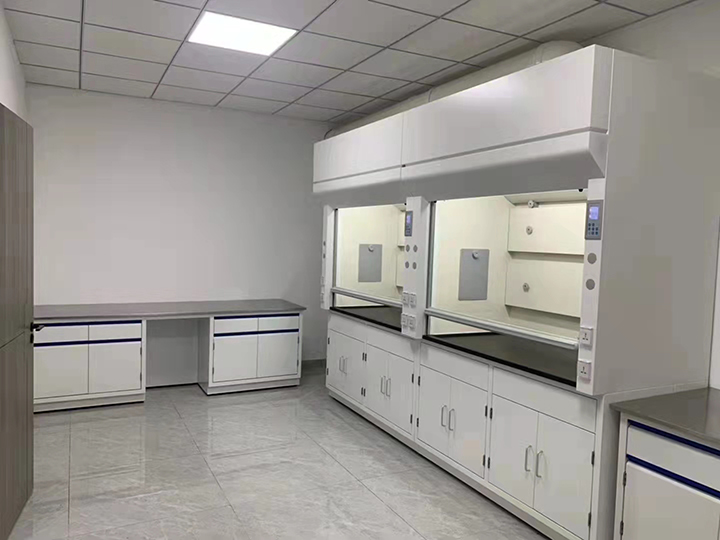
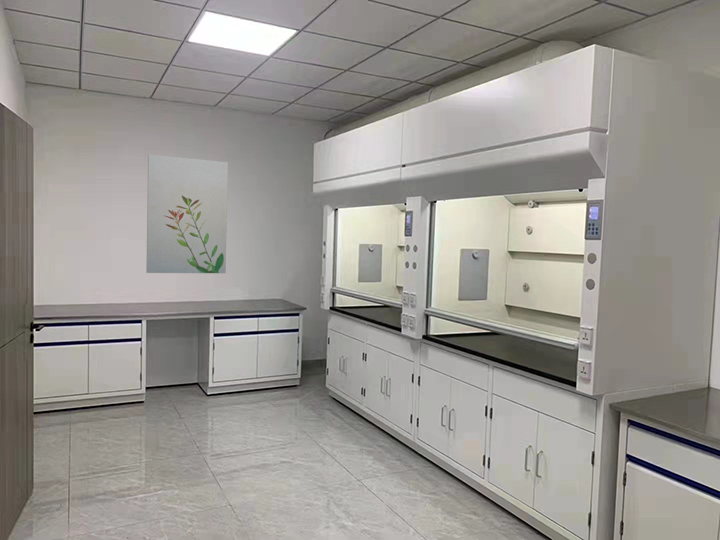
+ wall art [146,154,229,274]
